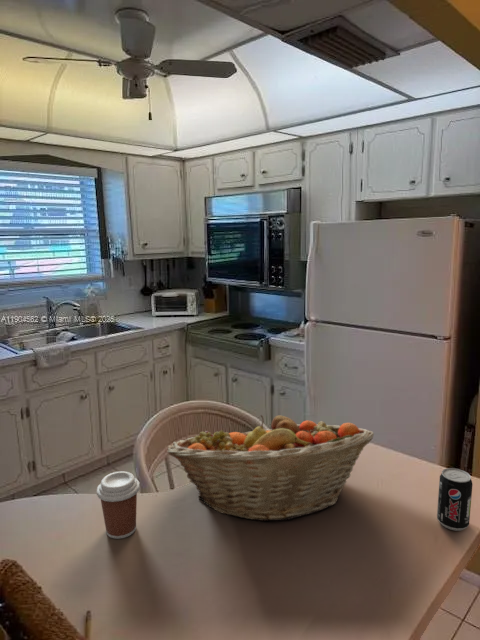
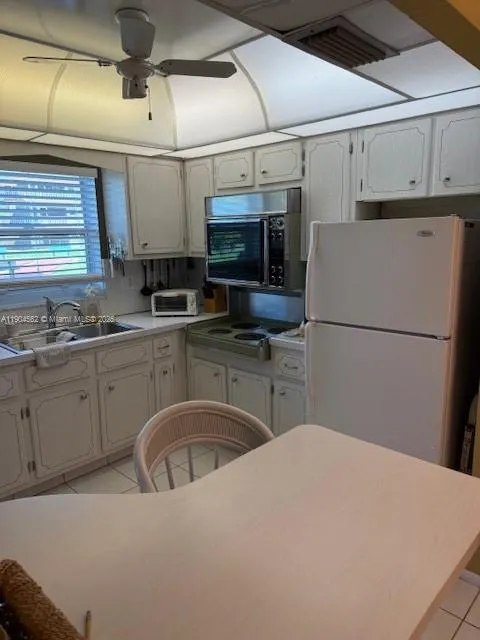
- beverage can [436,467,474,532]
- coffee cup [95,470,141,540]
- fruit basket [166,414,375,522]
